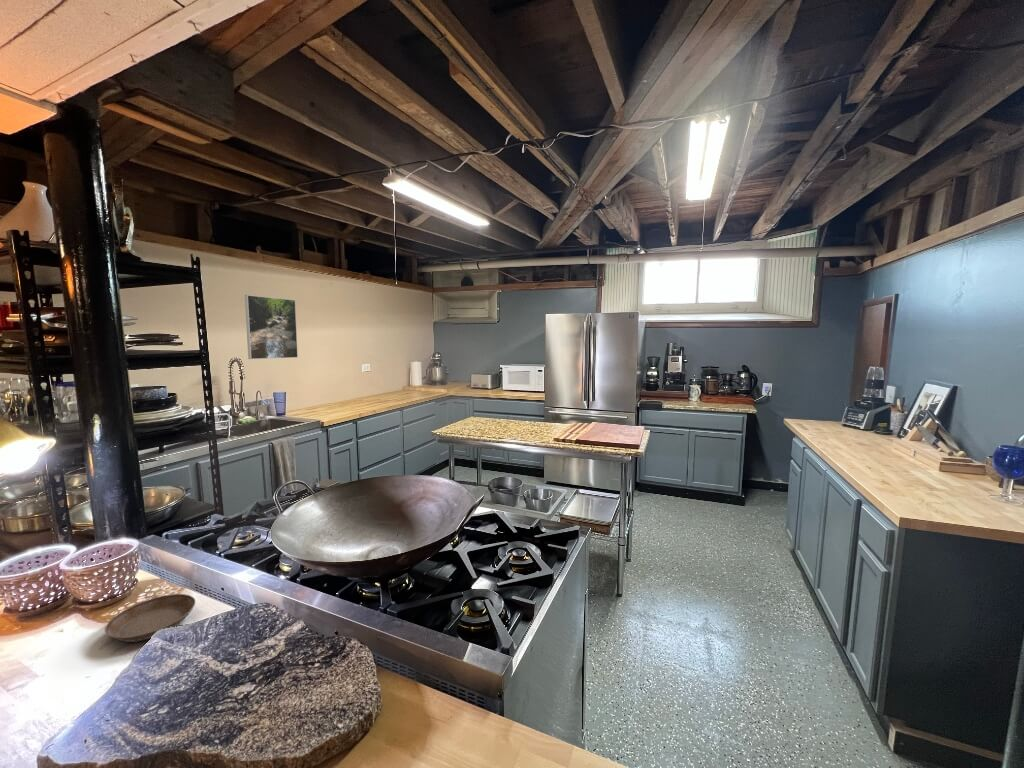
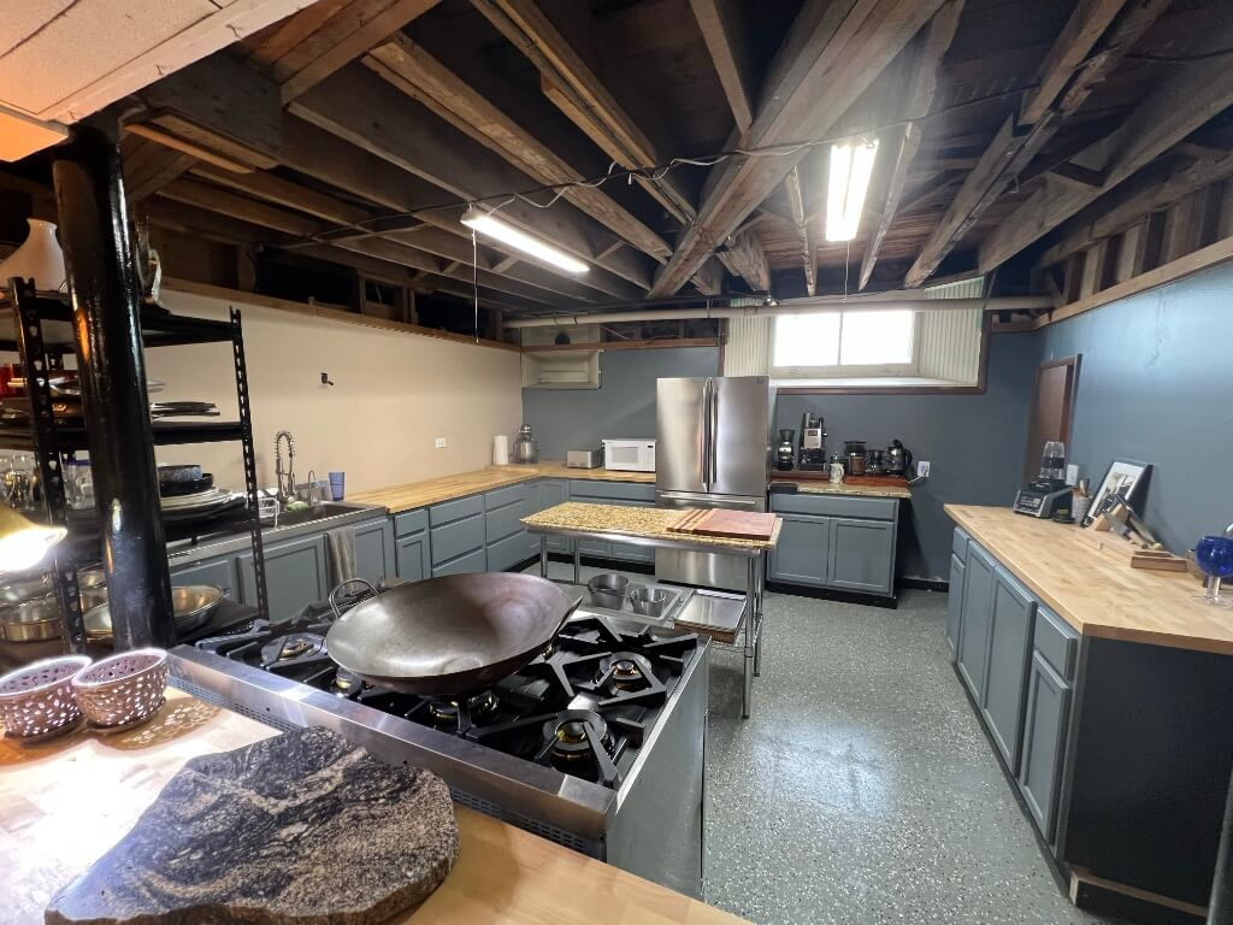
- saucer [104,593,197,643]
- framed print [244,294,299,360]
